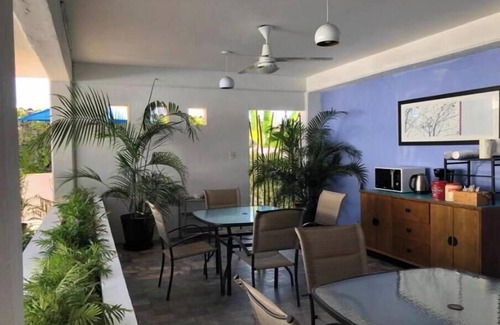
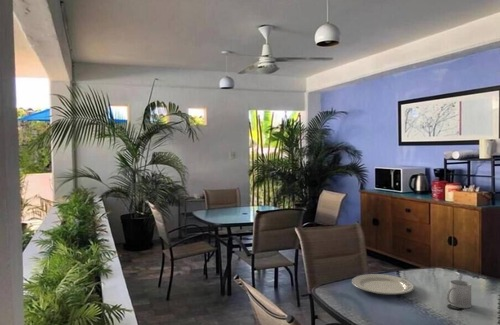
+ mug [445,279,472,309]
+ chinaware [351,273,416,296]
